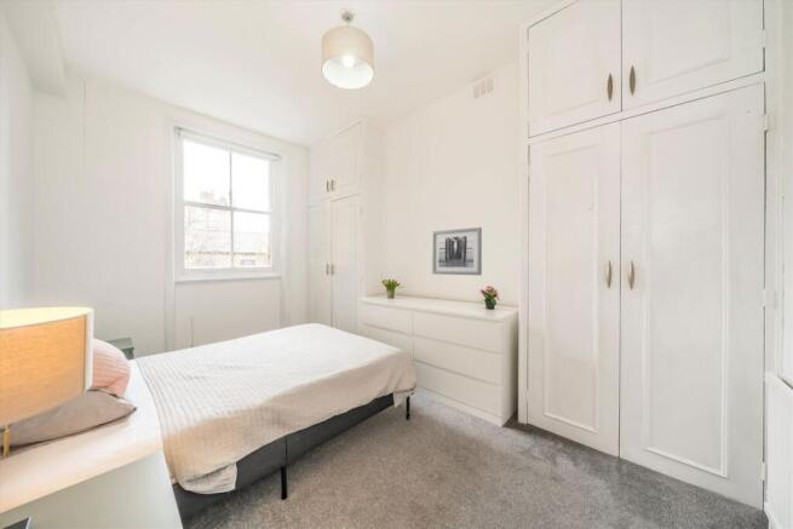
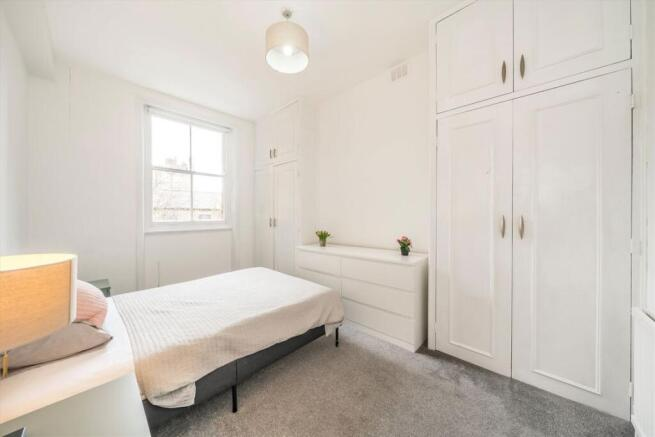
- wall art [431,226,483,276]
